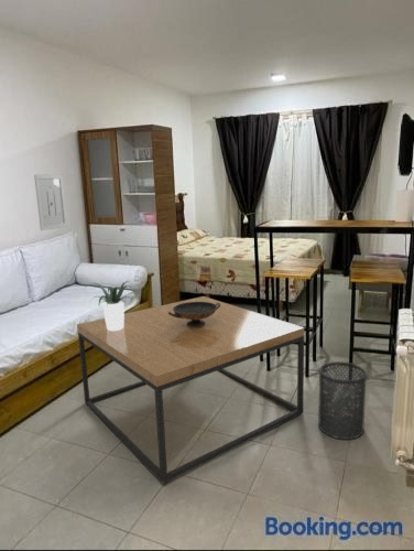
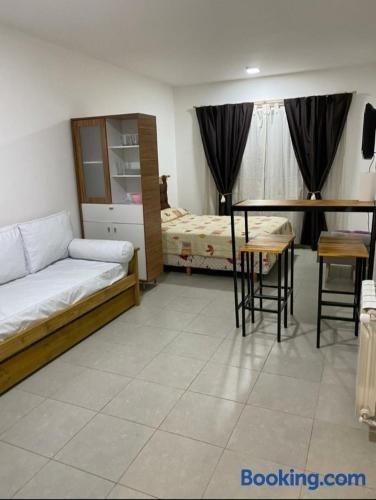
- decorative bowl [168,302,220,327]
- coffee table [76,295,305,485]
- trash can [317,360,369,441]
- potted plant [83,280,138,331]
- wall art [33,173,68,231]
